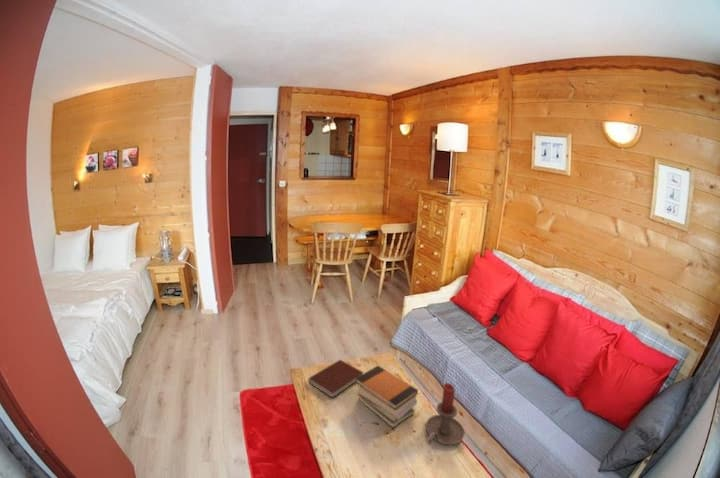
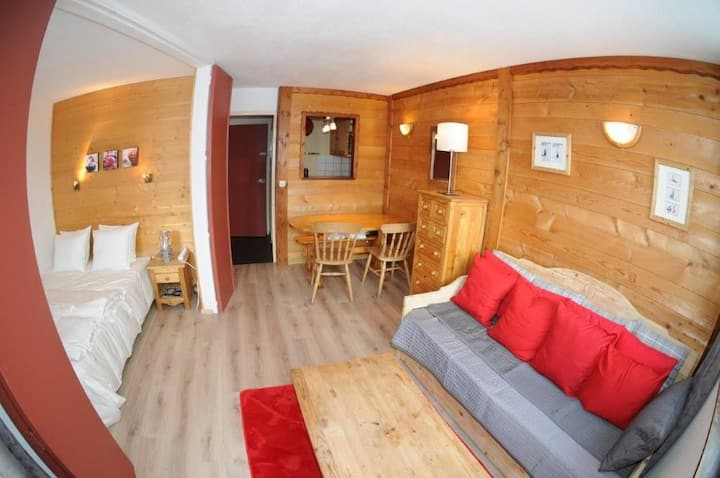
- notebook [308,359,365,399]
- candle holder [425,382,466,446]
- book stack [355,365,419,429]
